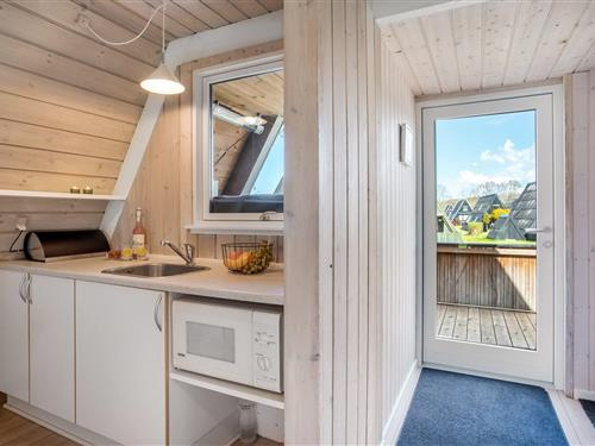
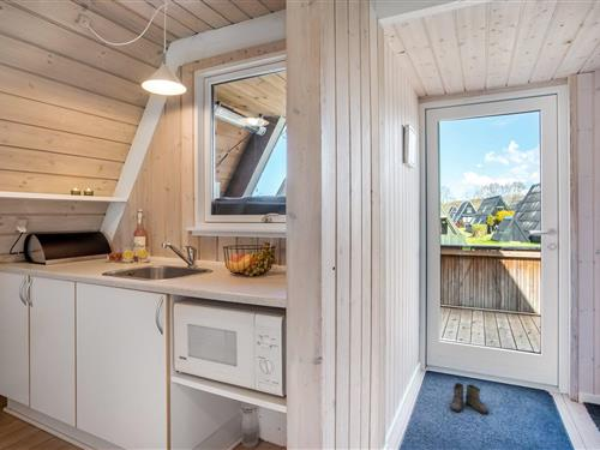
+ boots [445,382,490,415]
